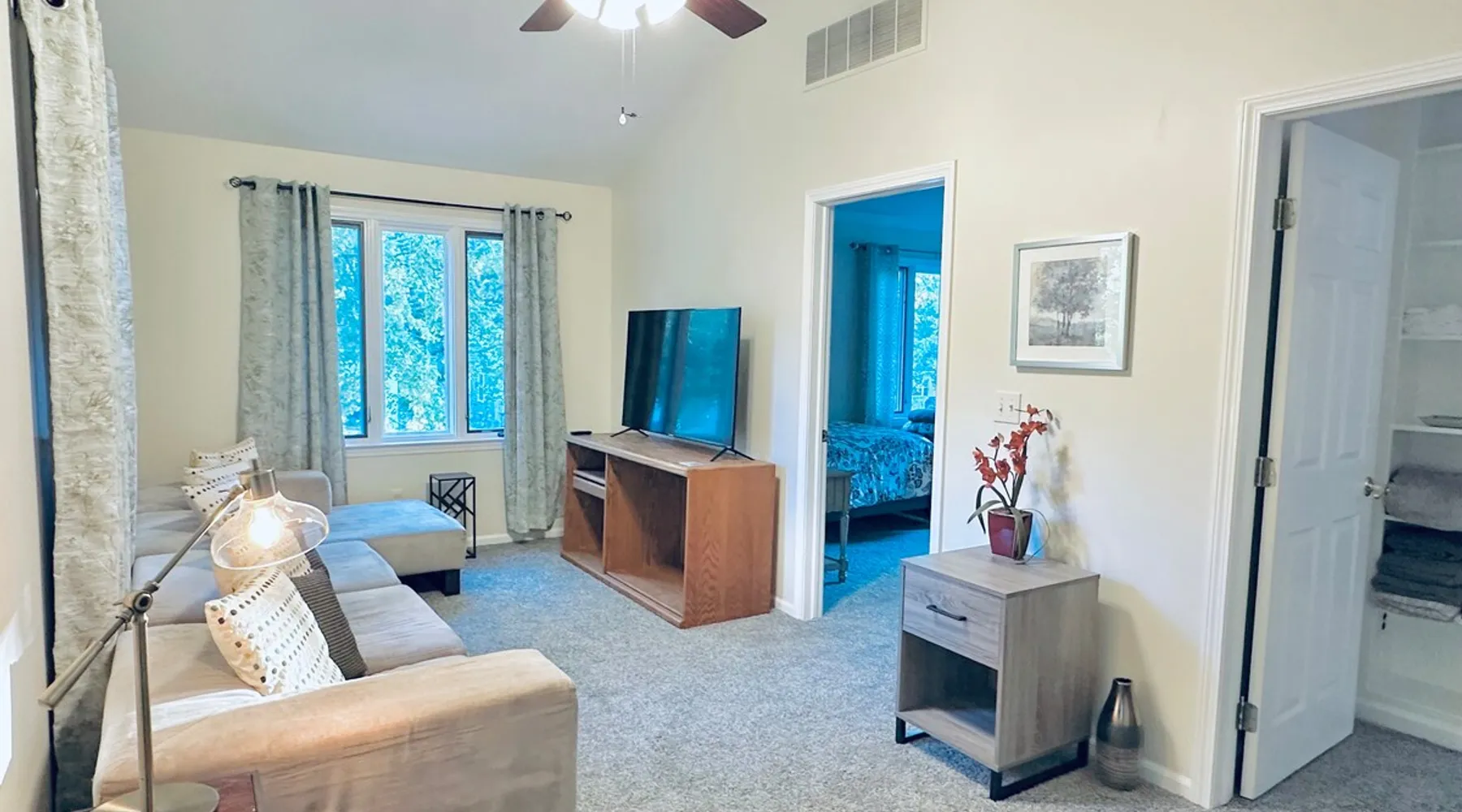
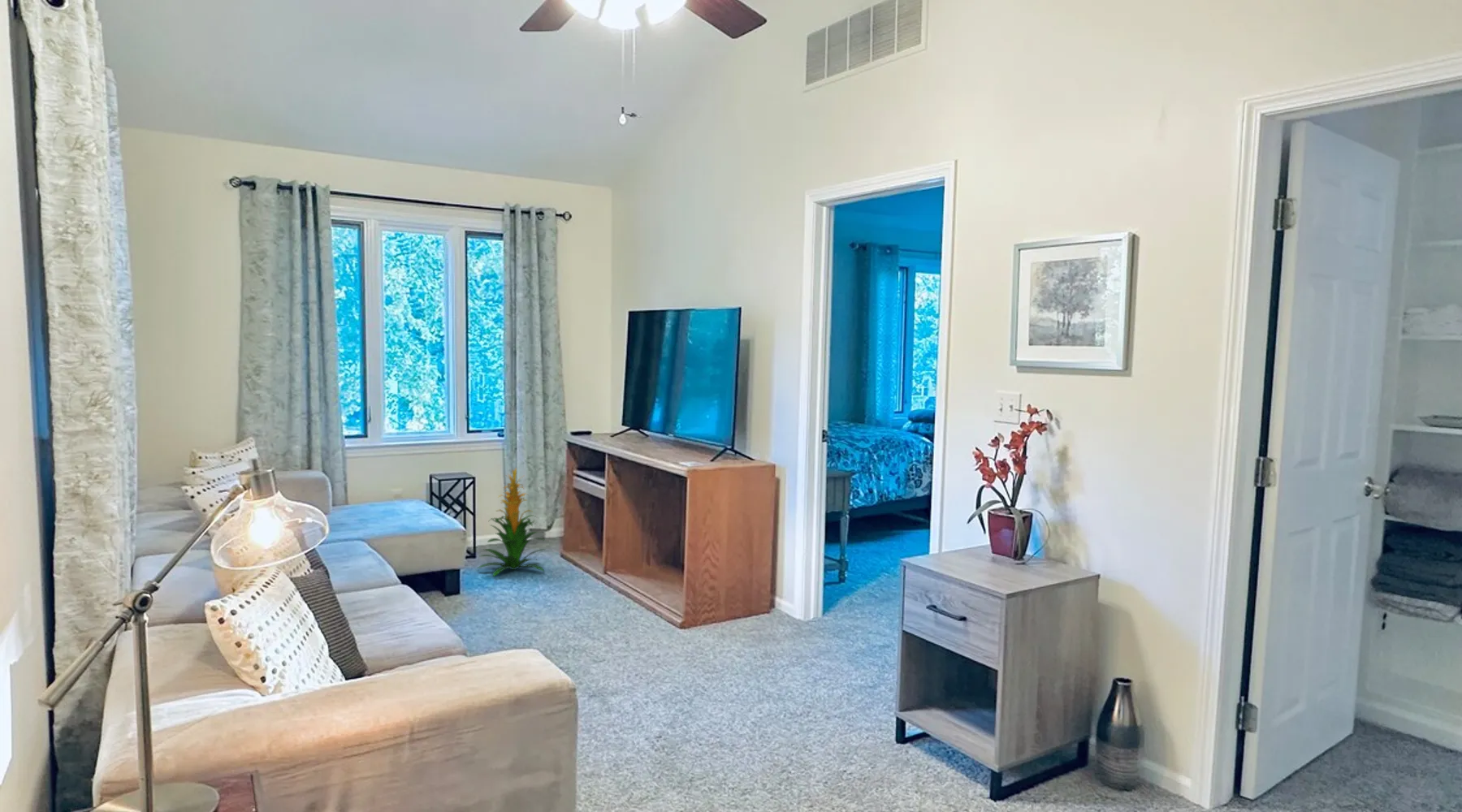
+ indoor plant [477,467,547,577]
